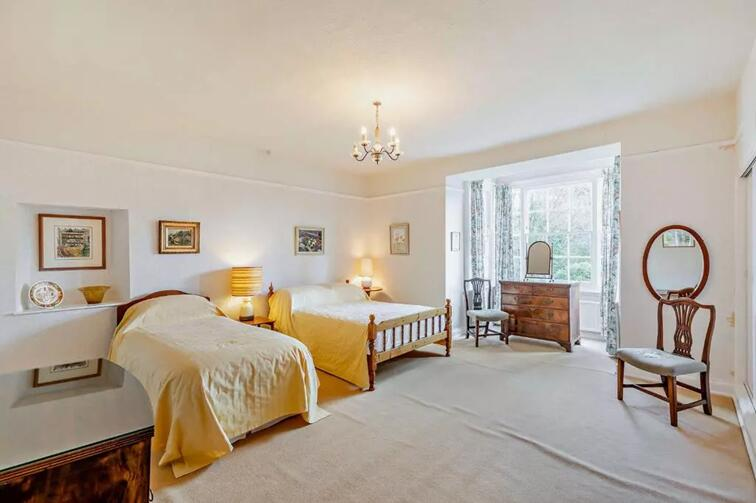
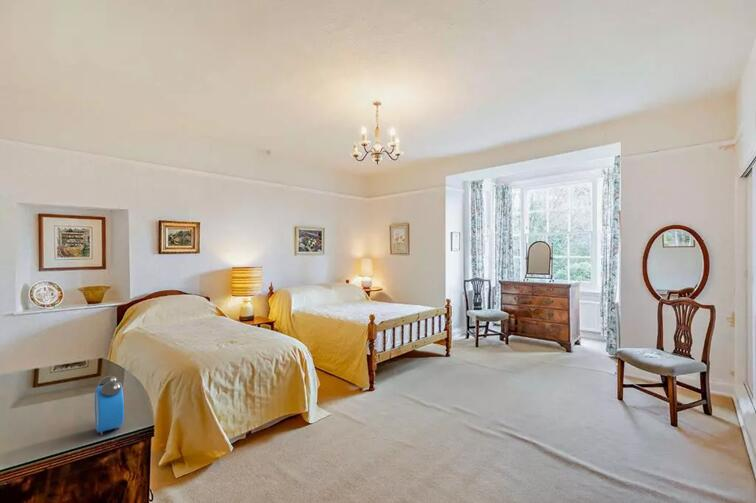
+ alarm clock [94,374,125,436]
